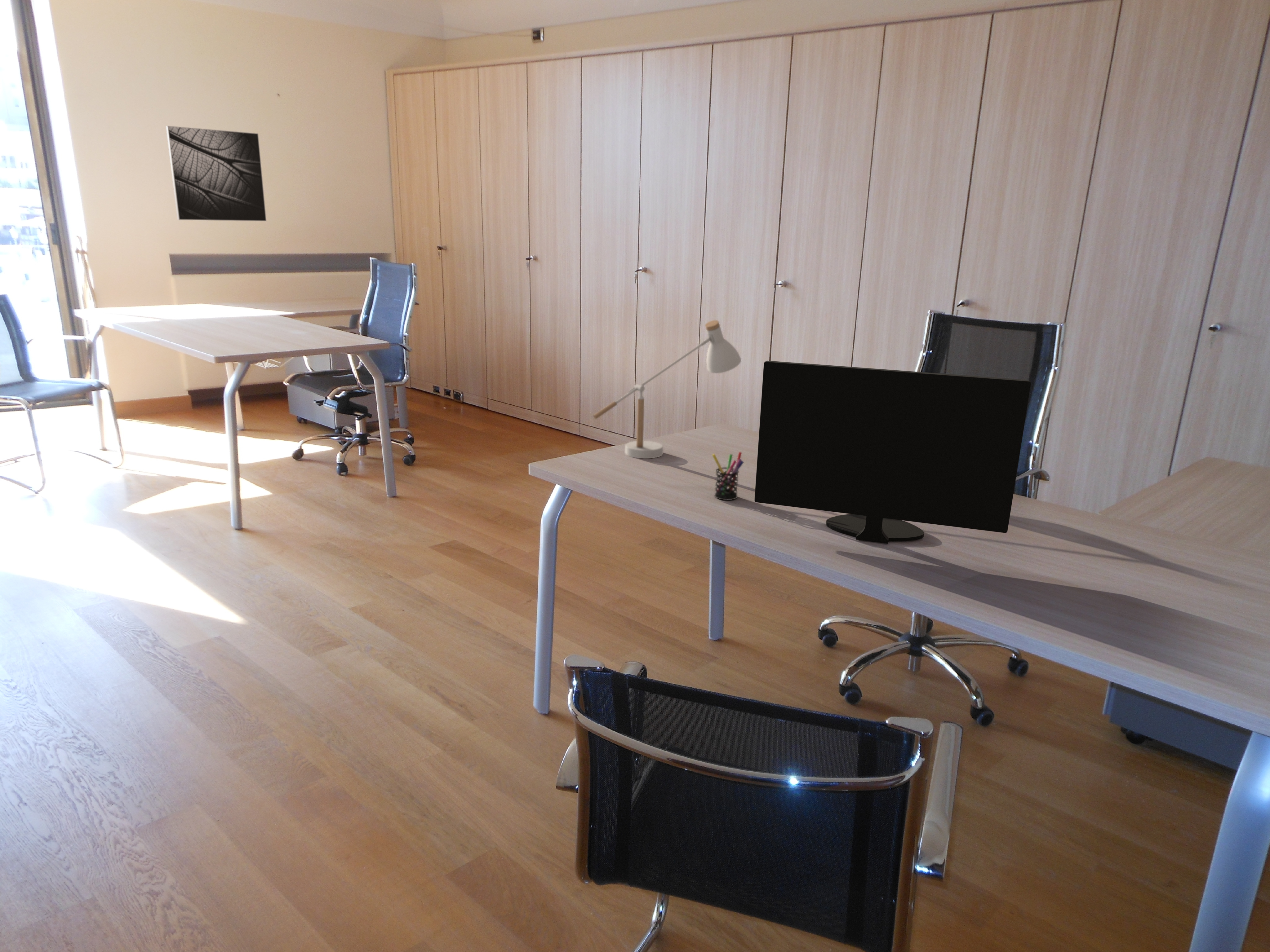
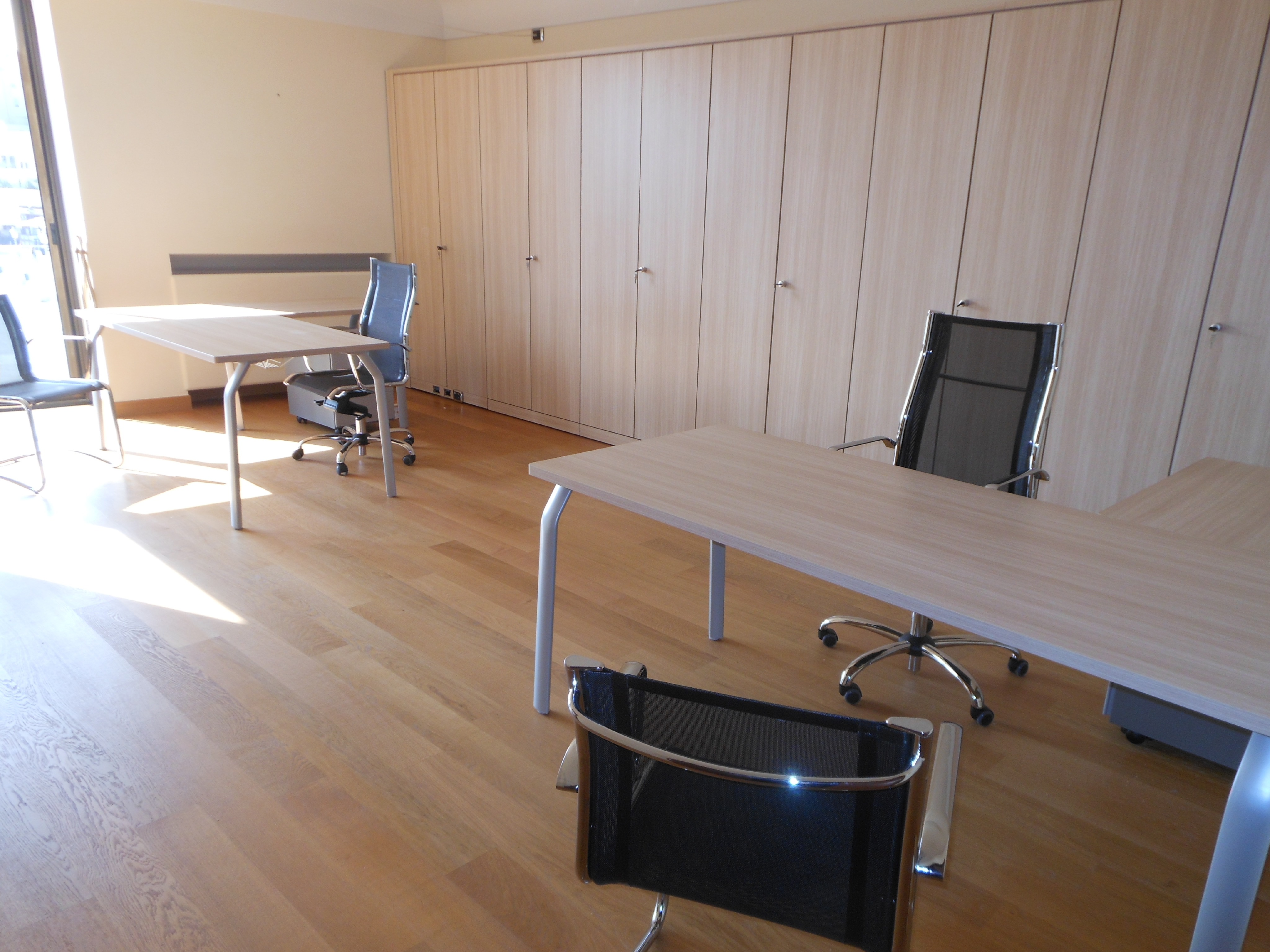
- computer monitor [754,360,1031,544]
- desk lamp [593,320,742,459]
- pen holder [712,452,744,500]
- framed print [166,126,267,222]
